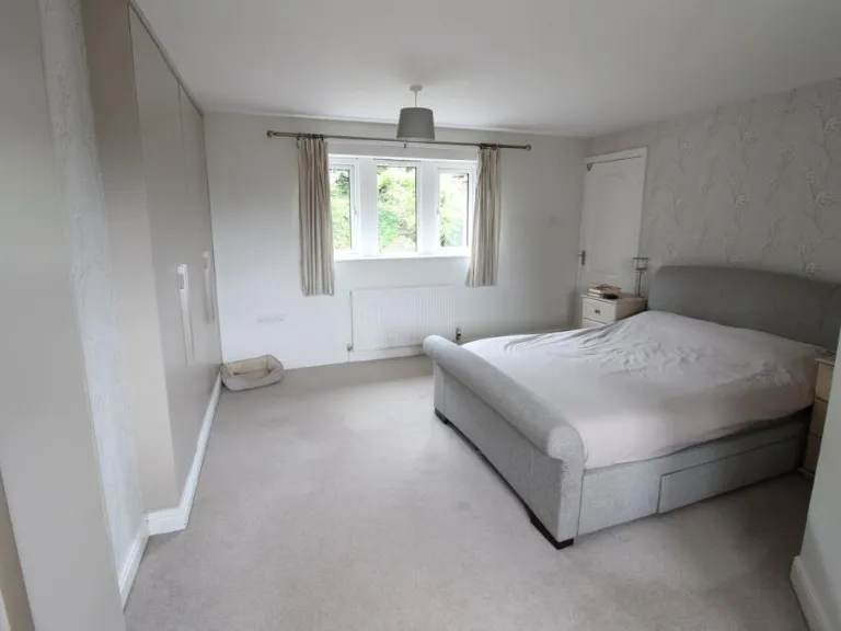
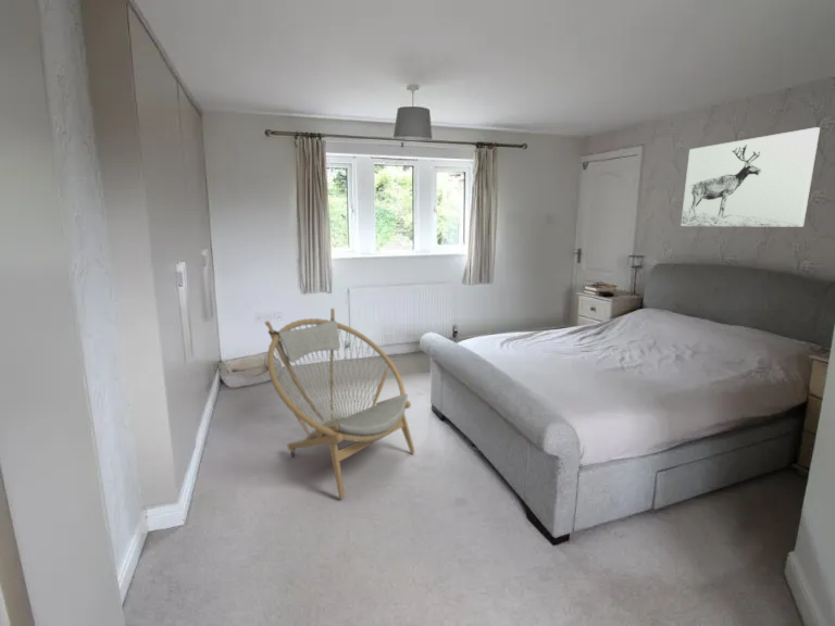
+ wall art [680,126,821,227]
+ armchair [264,308,416,500]
